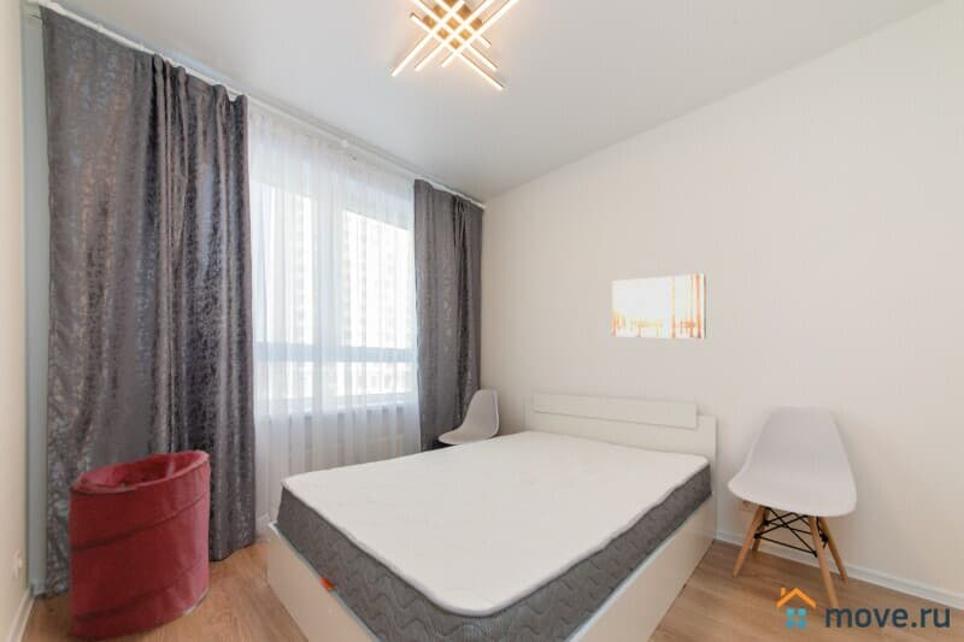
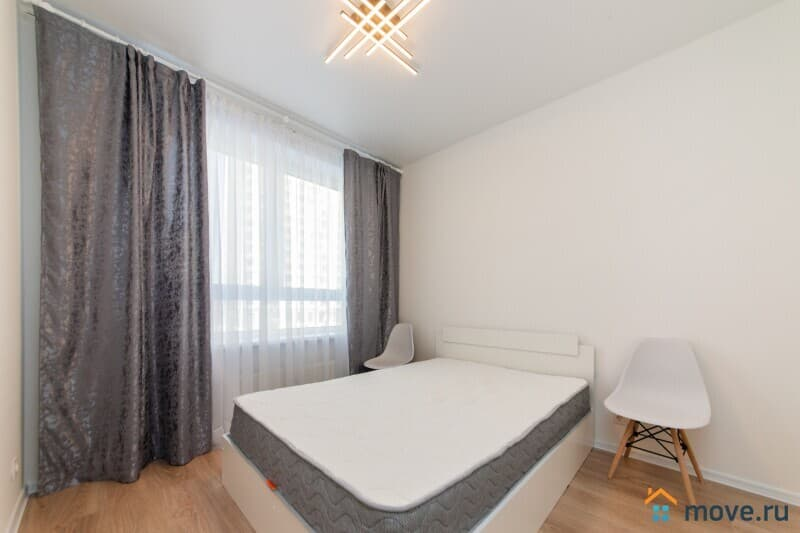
- wall art [611,272,707,340]
- laundry hamper [67,449,212,641]
